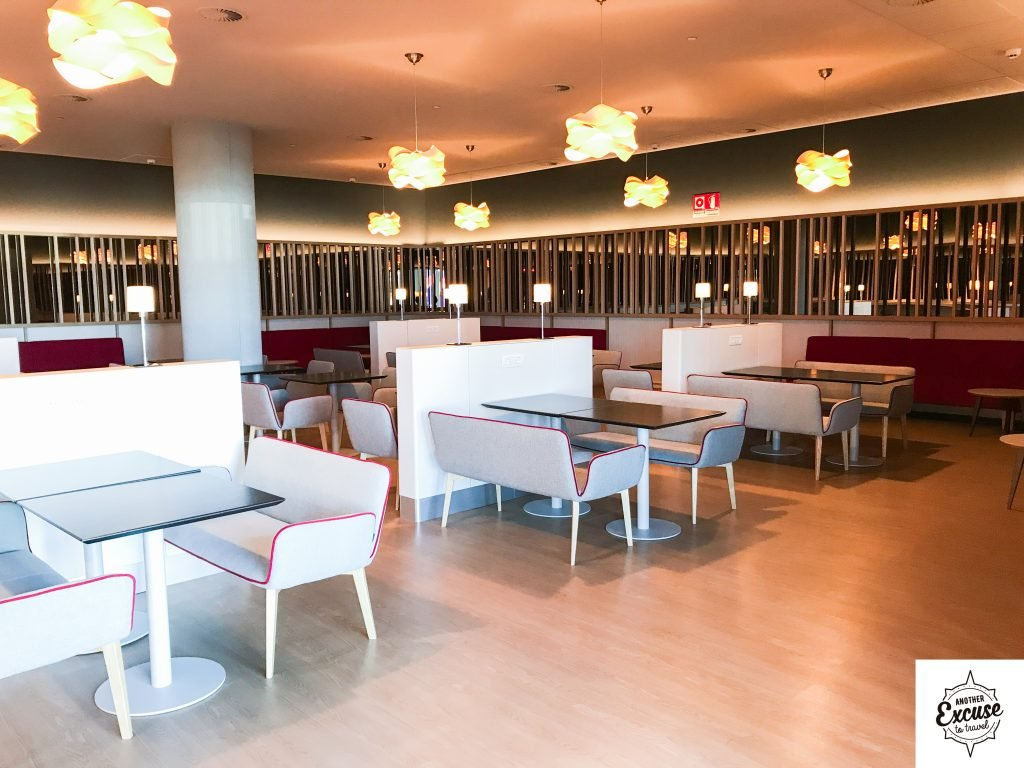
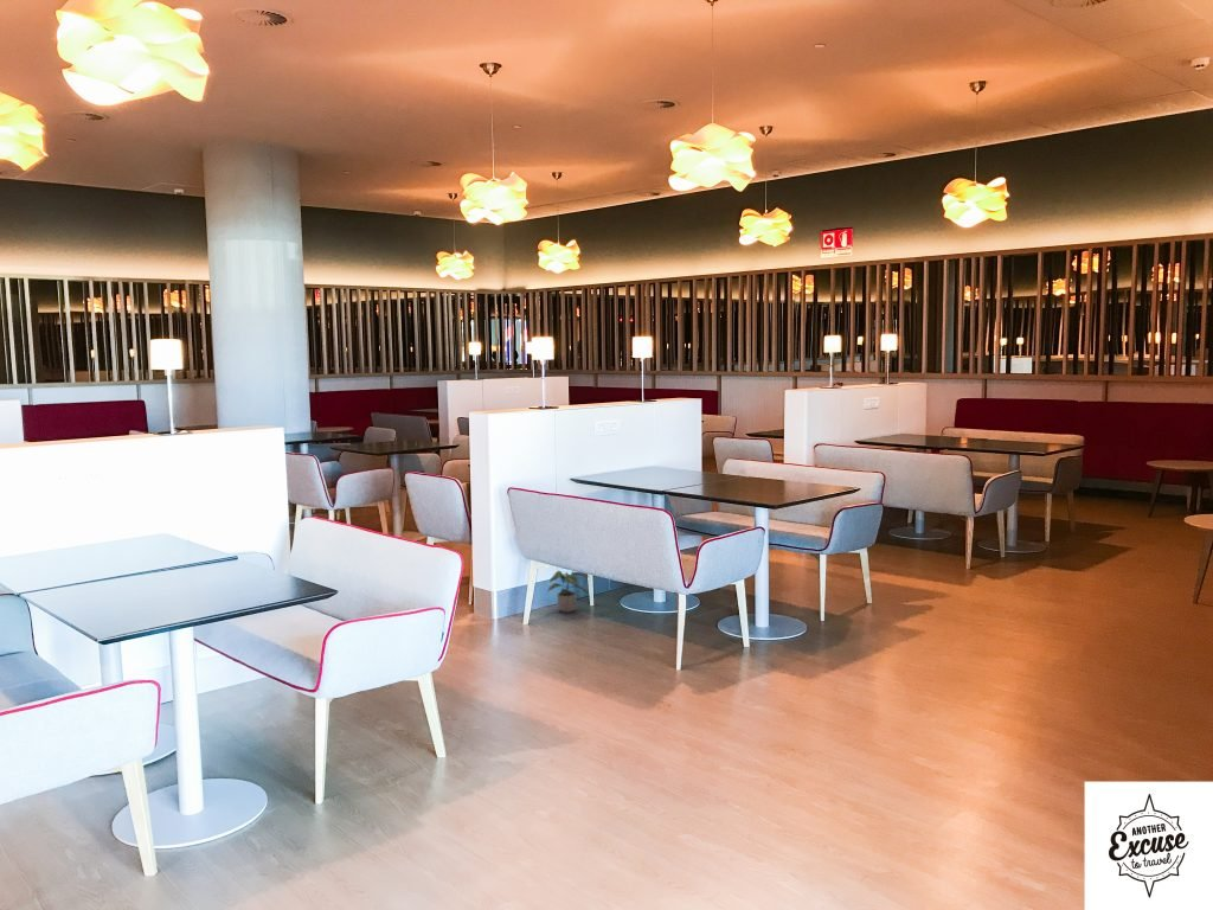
+ potted plant [546,570,591,614]
